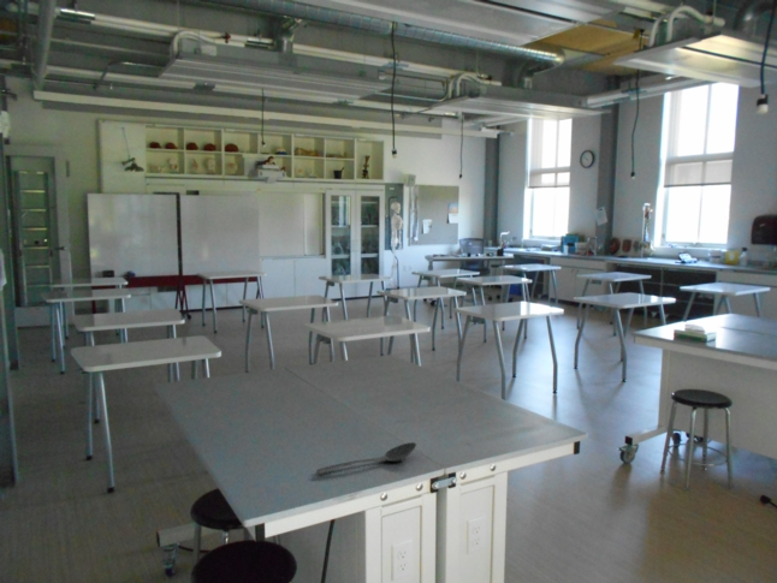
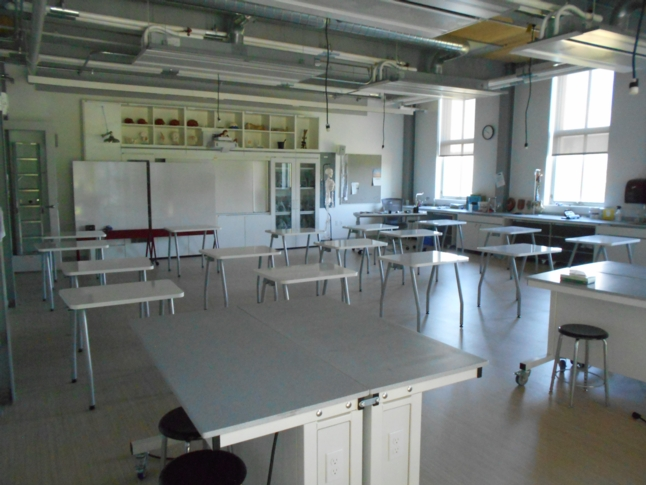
- stirrer [315,441,417,475]
